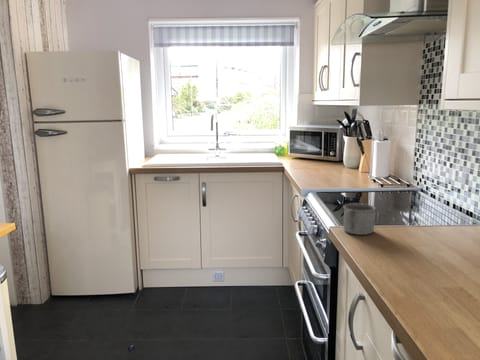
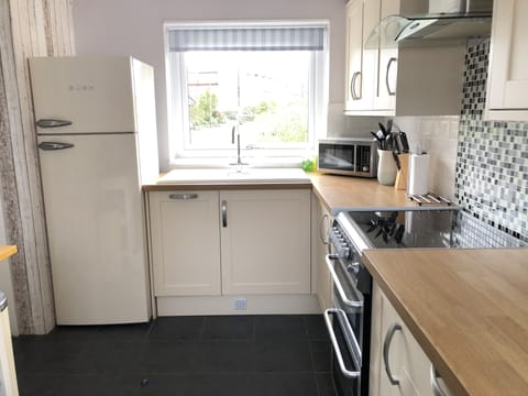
- mug [342,202,377,236]
